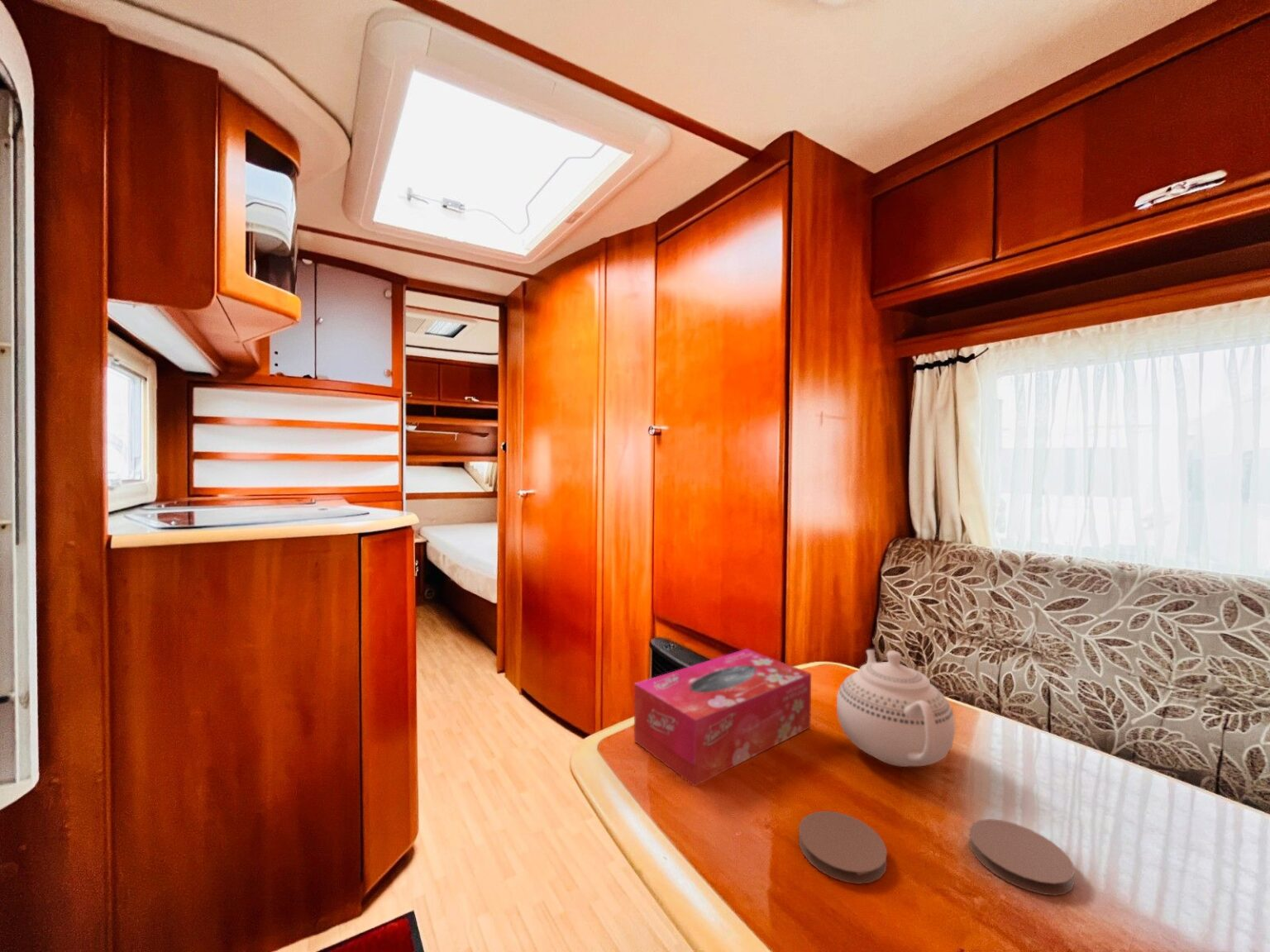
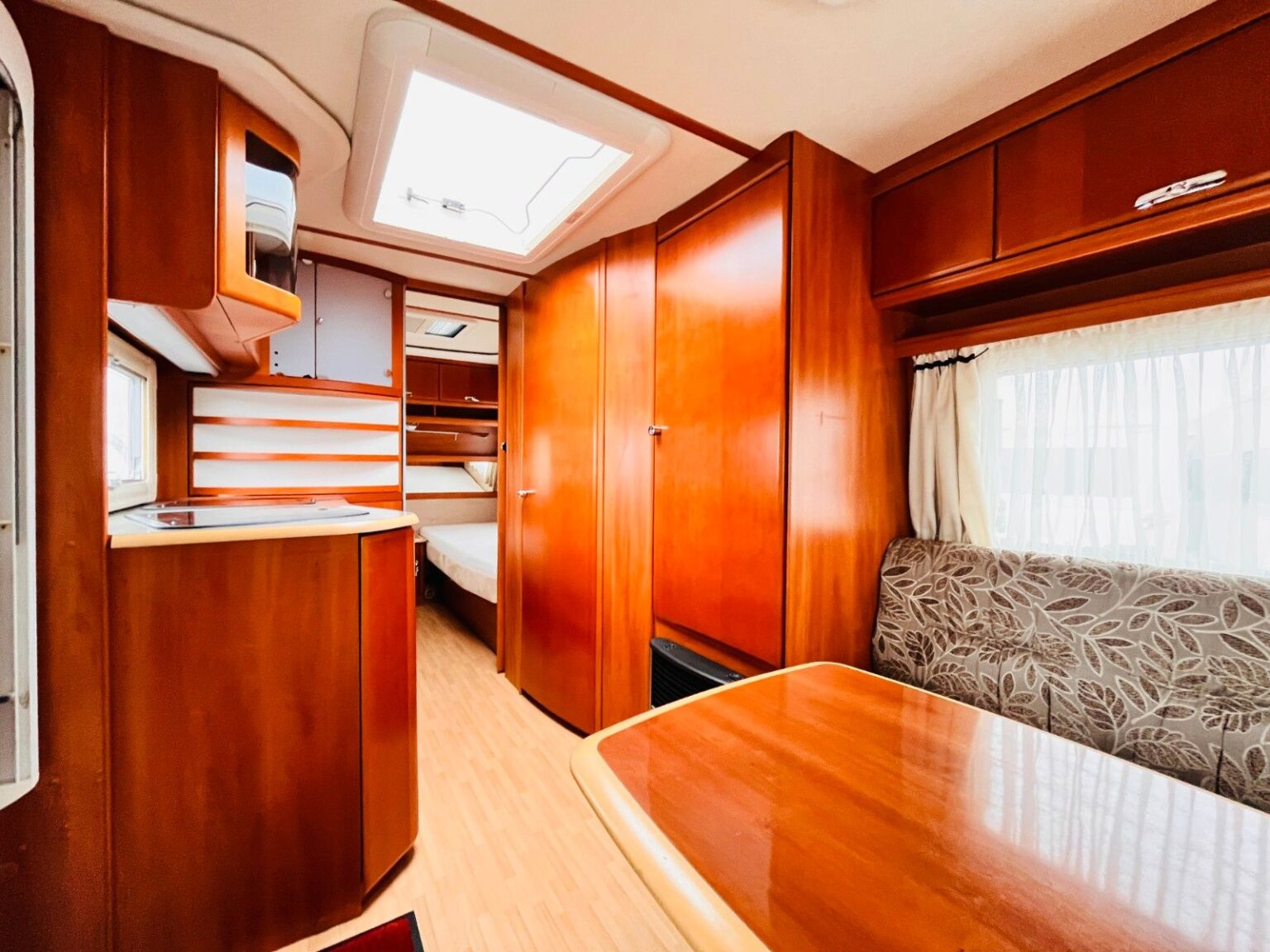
- tissue box [633,648,812,788]
- teapot [836,649,956,768]
- coaster [798,810,888,885]
- coaster [968,818,1076,897]
